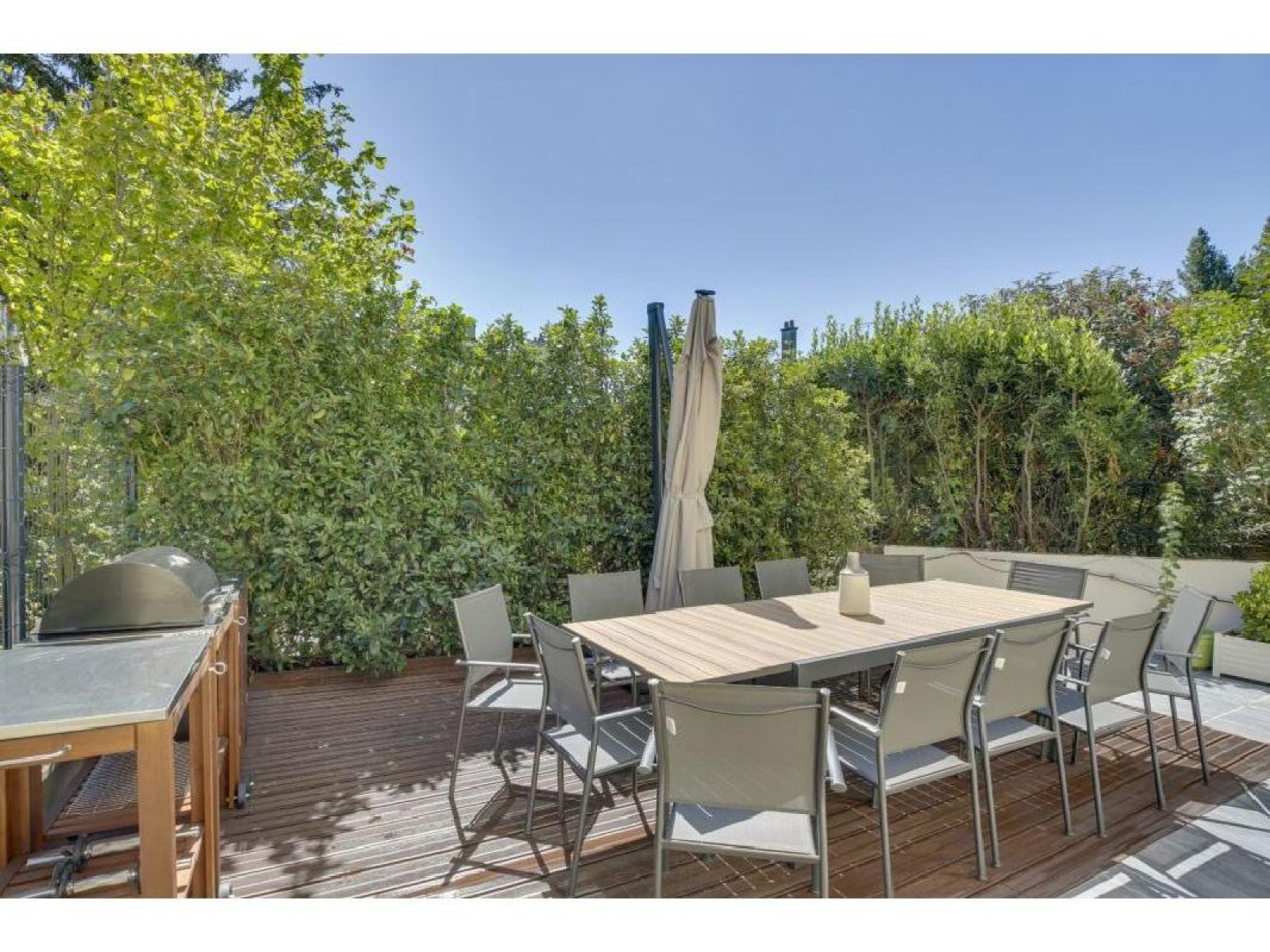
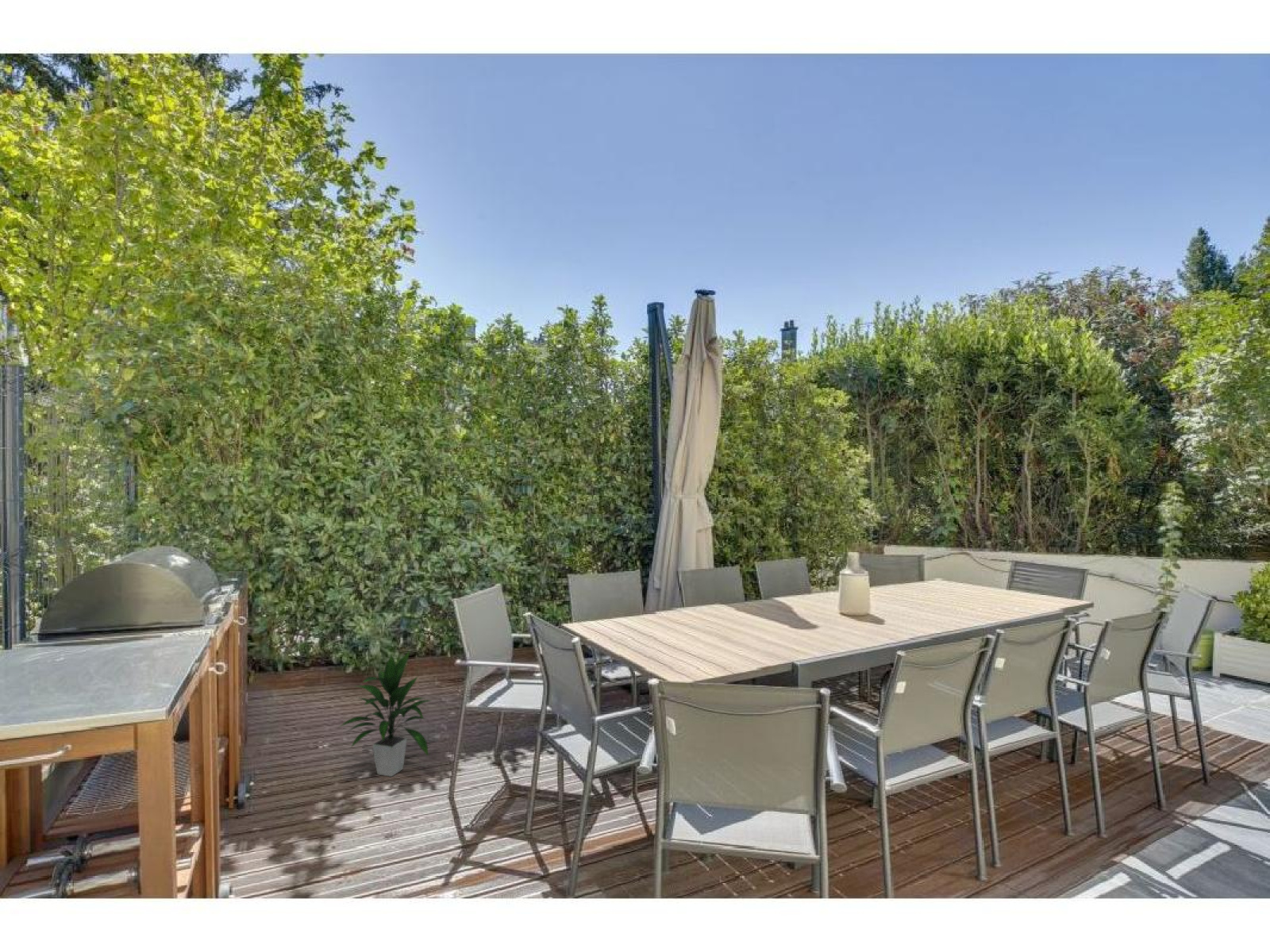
+ indoor plant [337,651,433,777]
